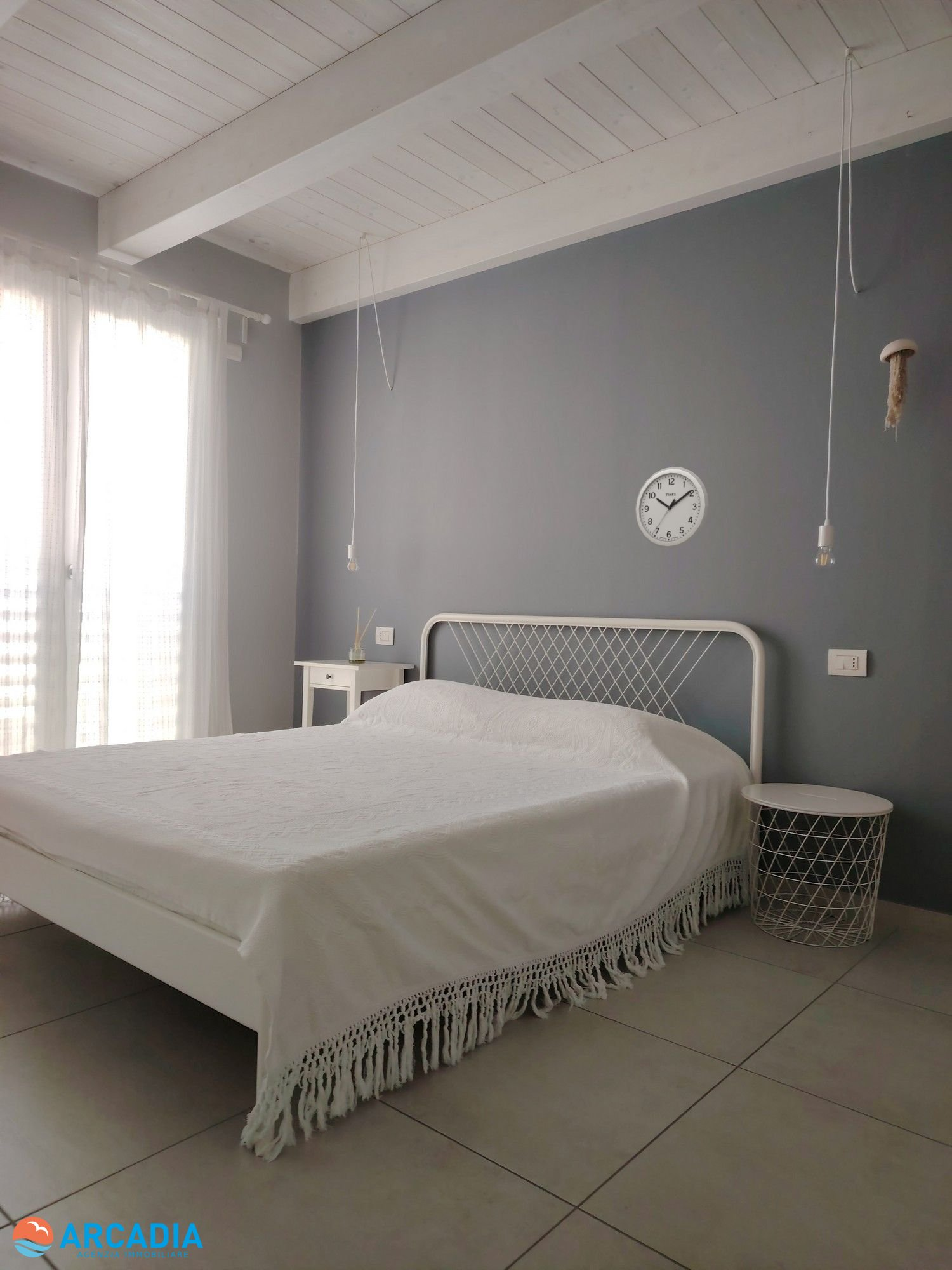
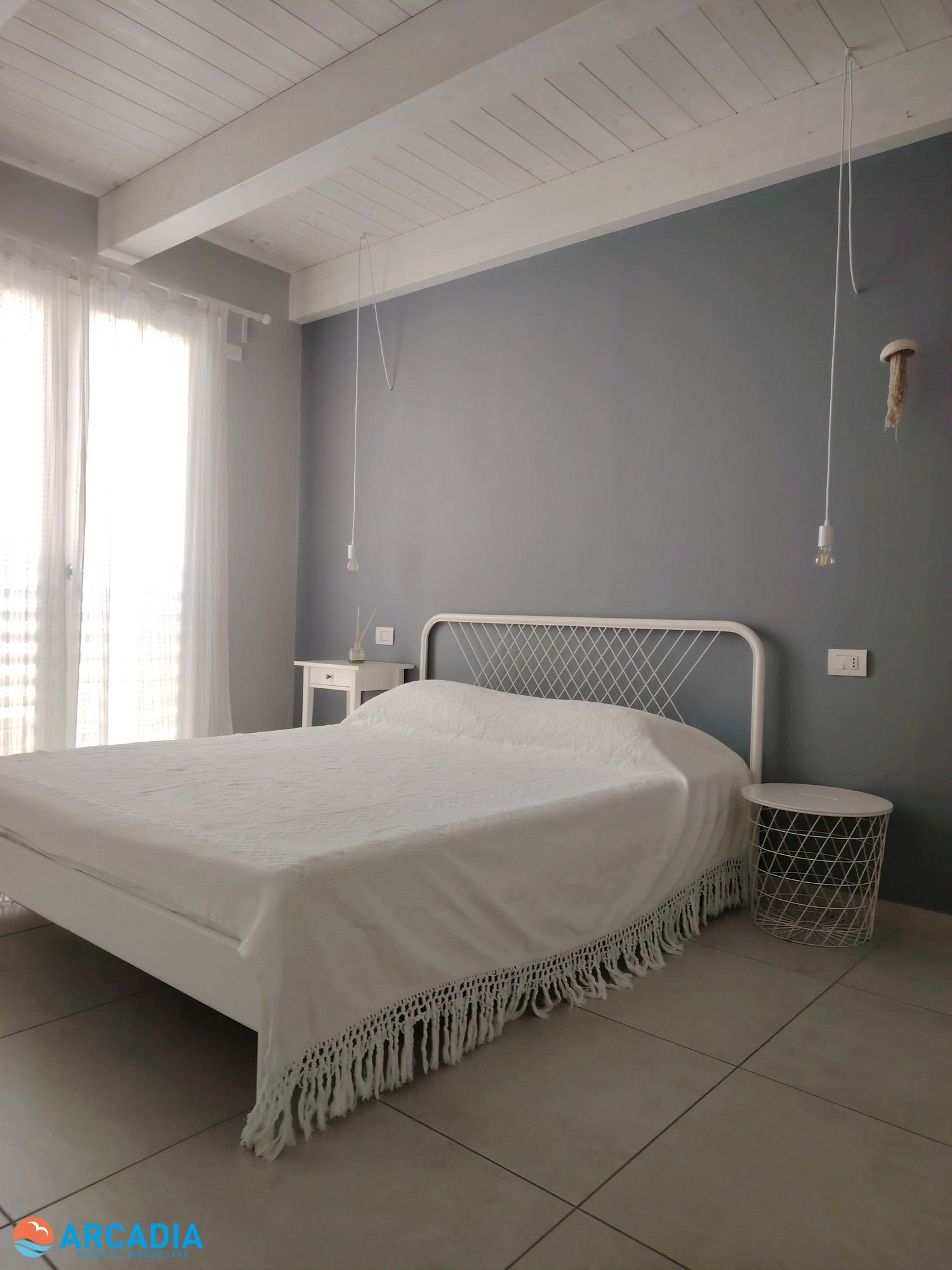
- wall clock [635,466,710,549]
